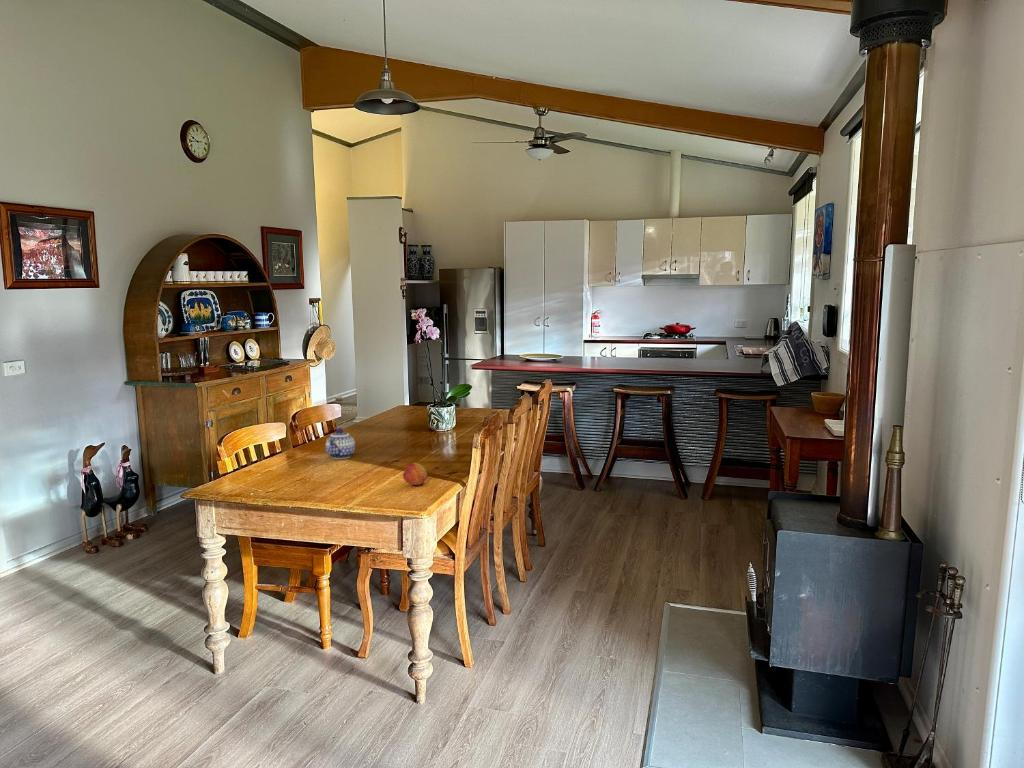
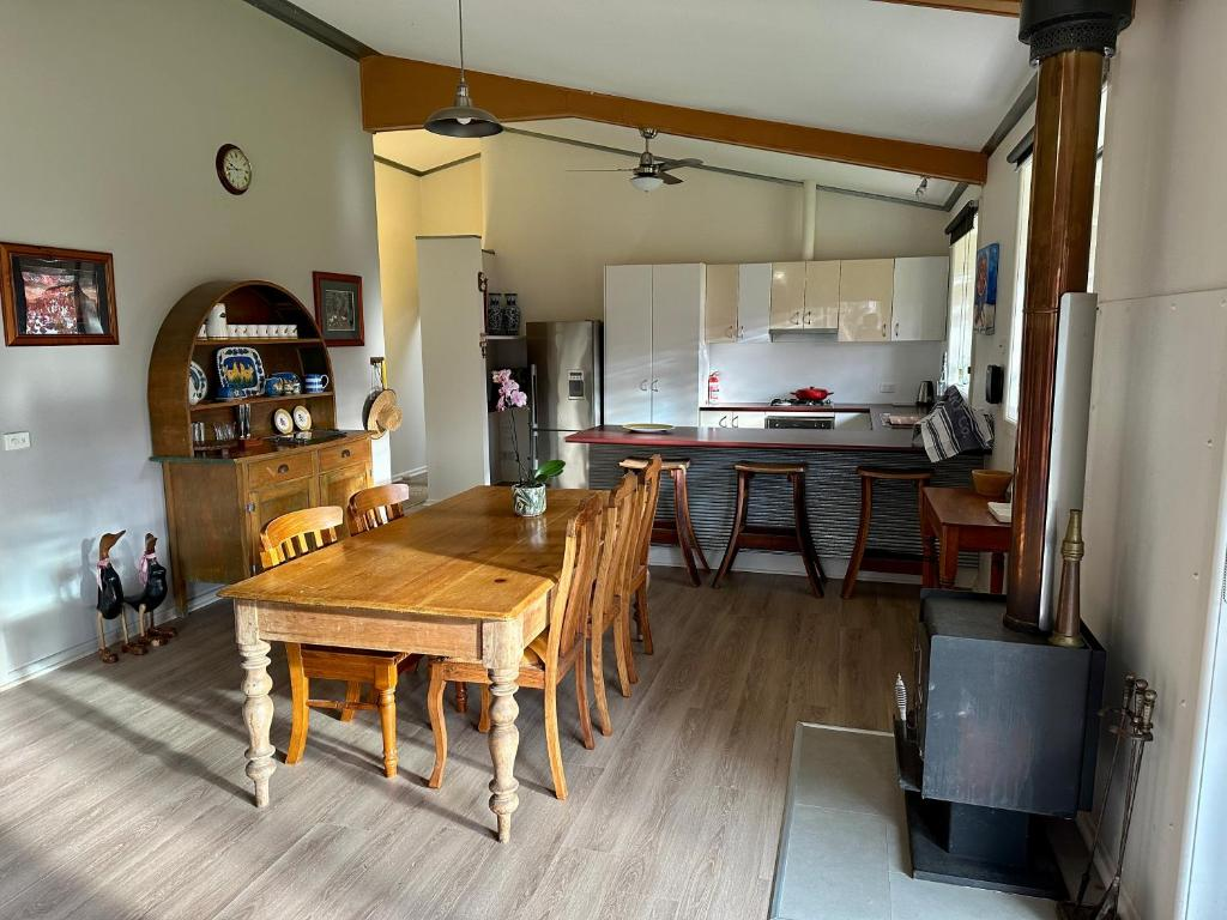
- teapot [325,427,356,460]
- fruit [402,462,428,486]
